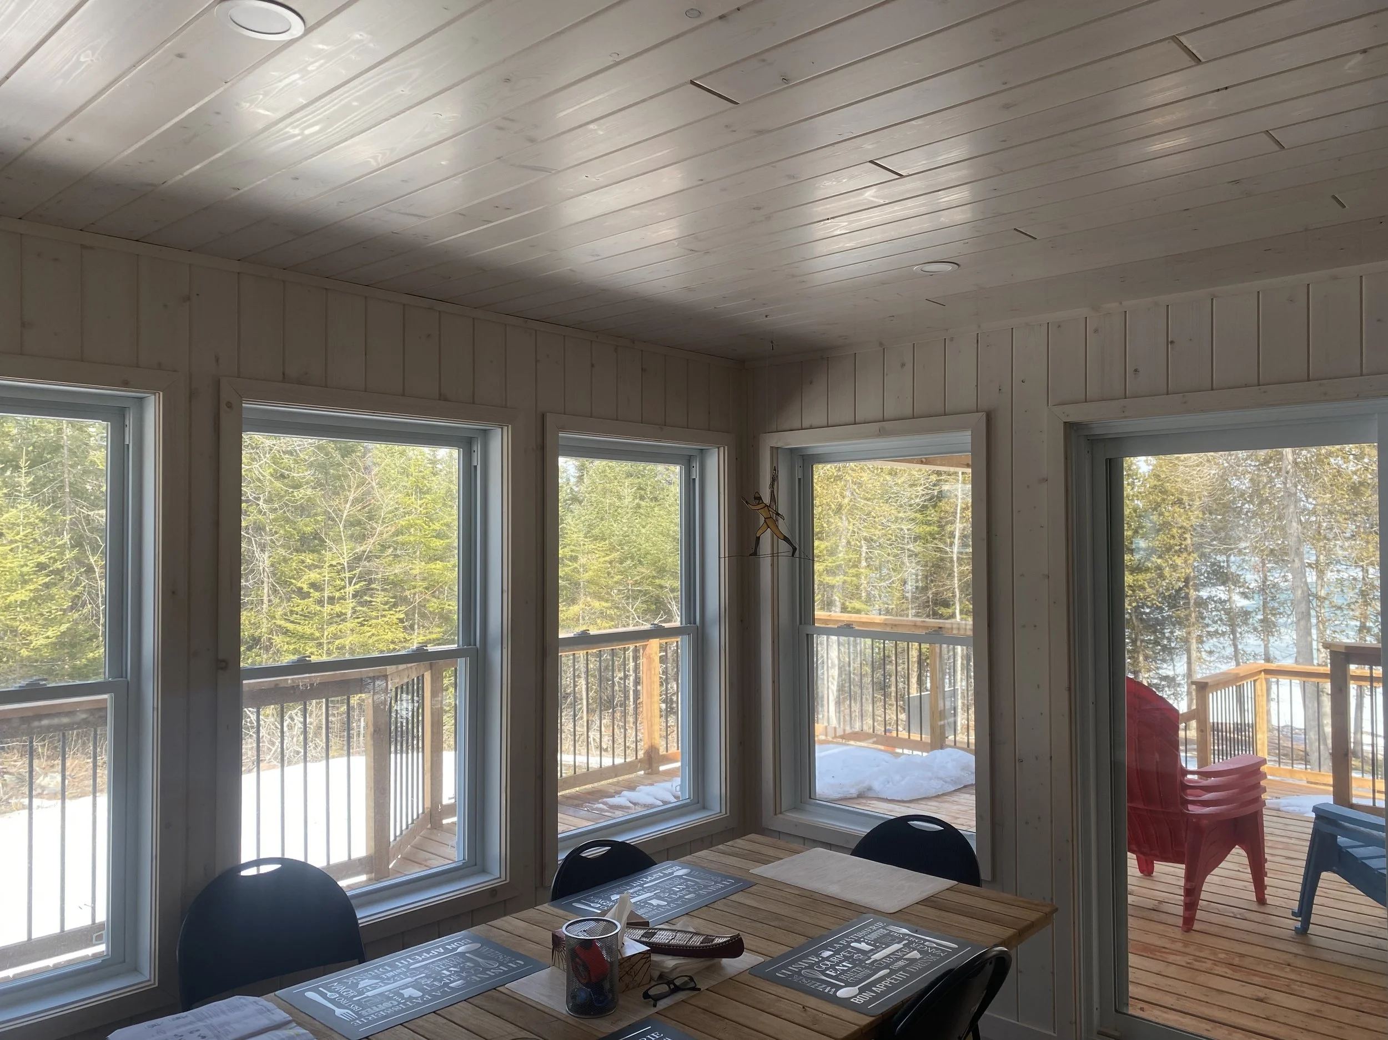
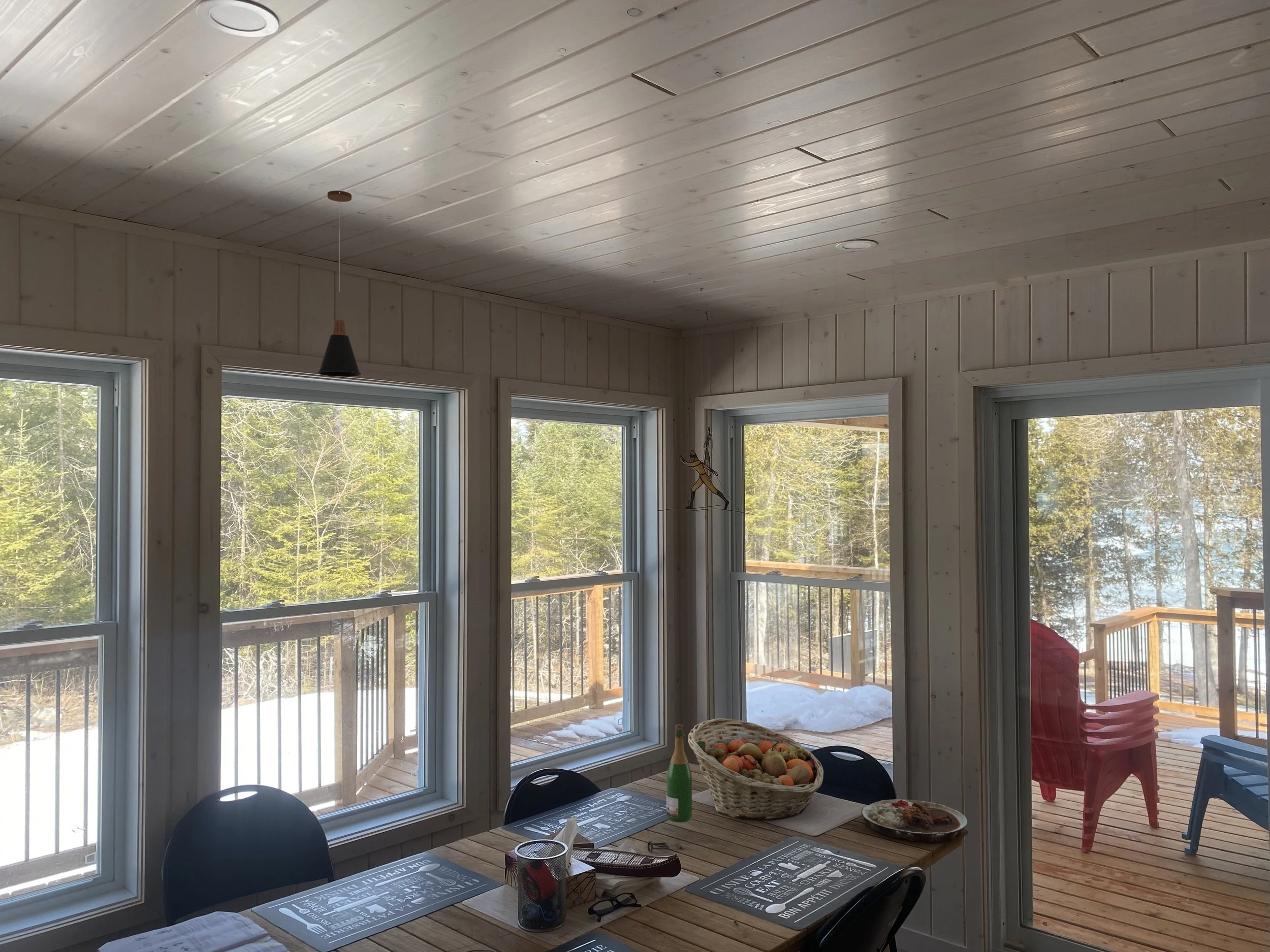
+ plate [861,799,968,843]
+ pendant lamp [317,190,361,377]
+ fruit basket [687,718,824,821]
+ wine bottle [645,724,692,852]
